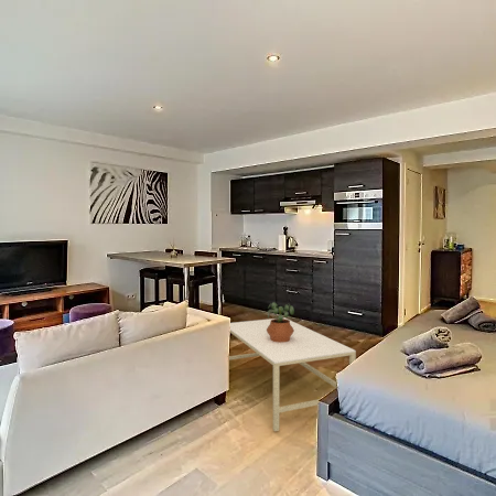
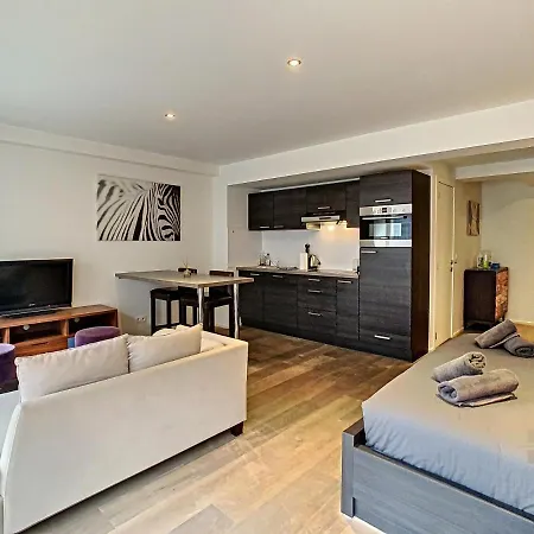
- potted plant [267,301,295,343]
- coffee table [228,316,357,432]
